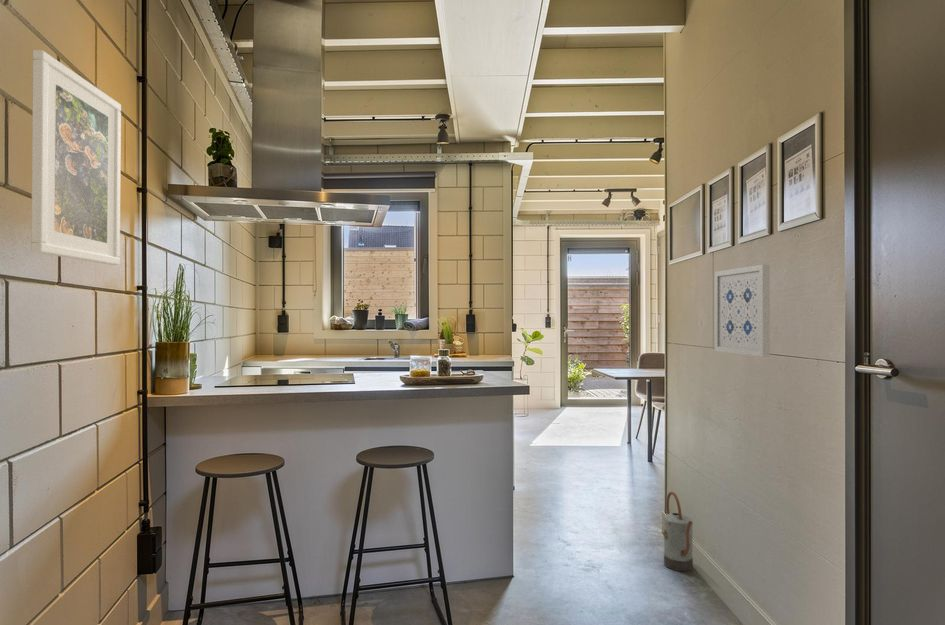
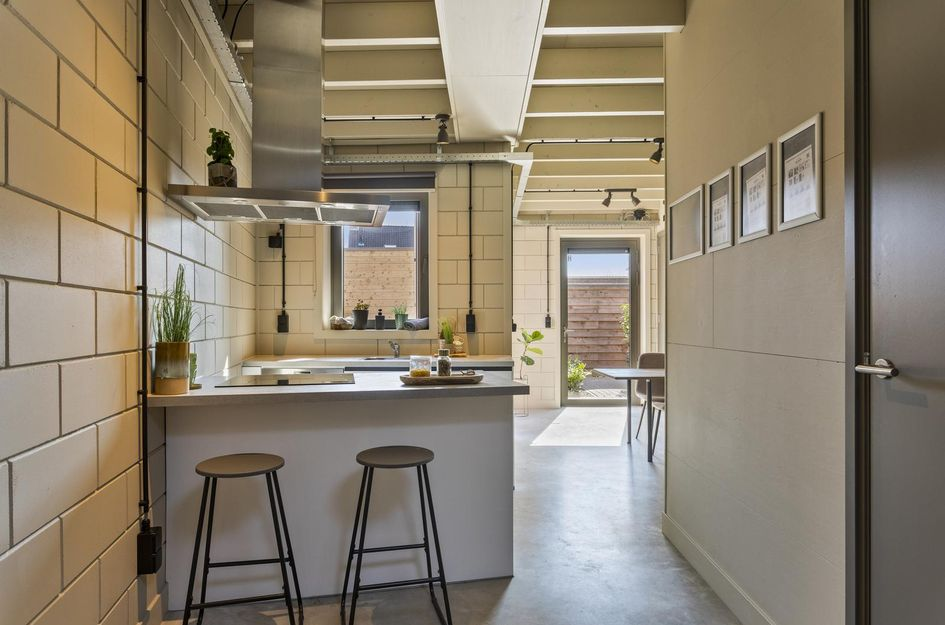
- watering can [663,490,694,572]
- wall art [714,264,770,358]
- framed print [30,49,122,266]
